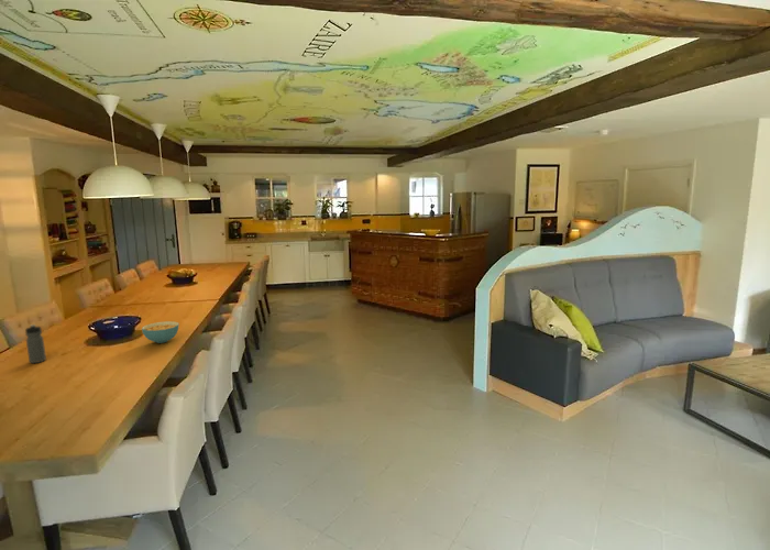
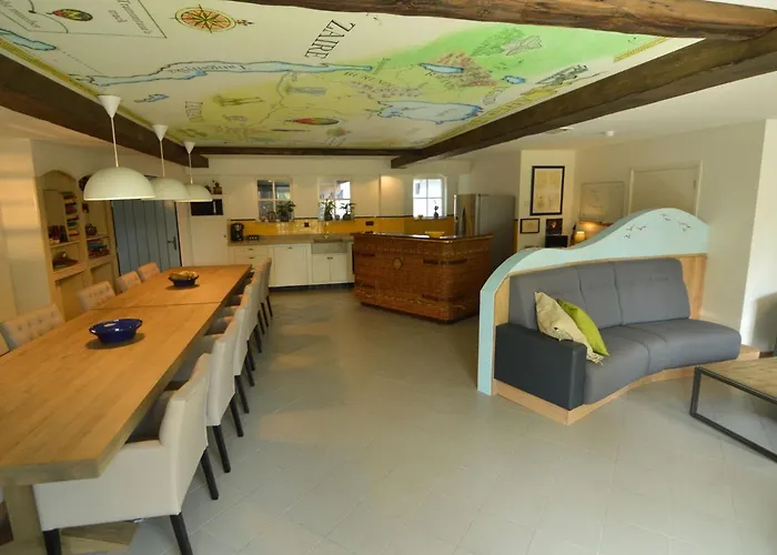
- cereal bowl [141,320,180,344]
- water bottle [24,323,47,364]
